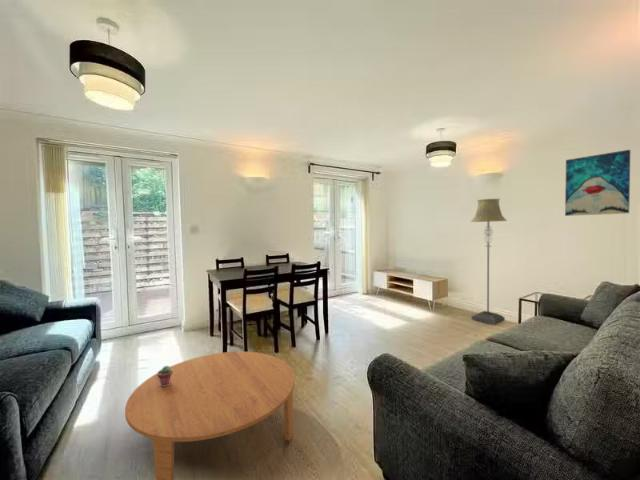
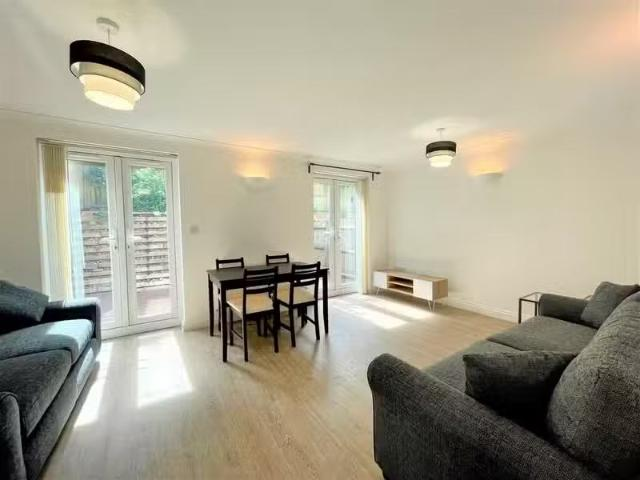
- floor lamp [470,198,508,326]
- potted succulent [156,365,173,386]
- coffee table [124,351,295,480]
- wall art [564,149,631,217]
